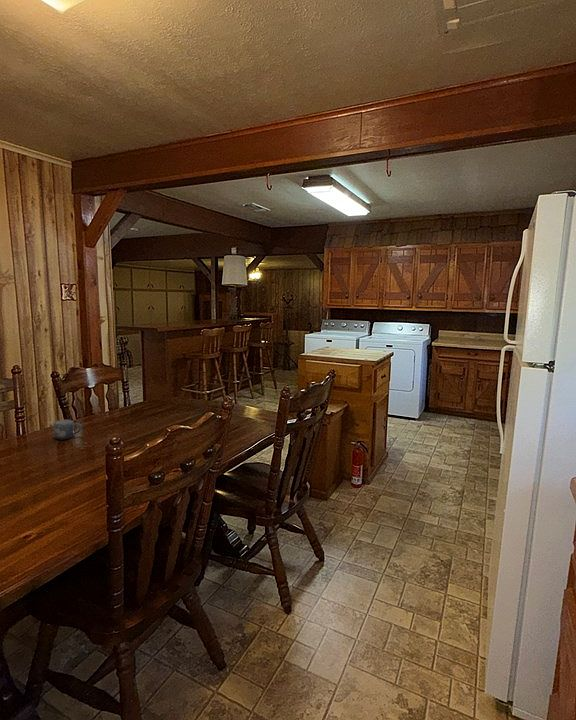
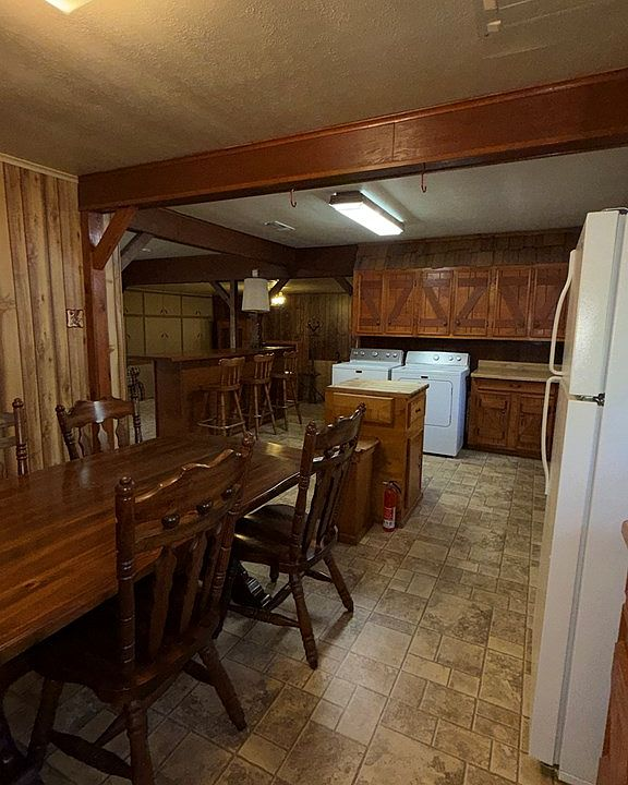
- mug [52,419,83,440]
